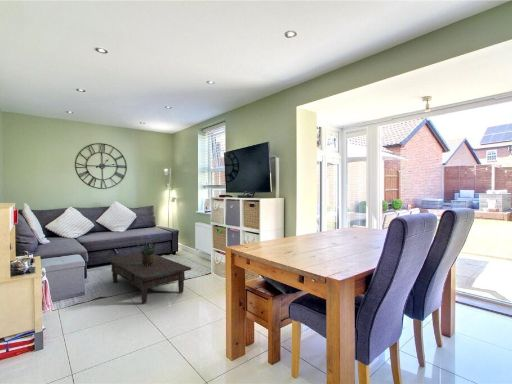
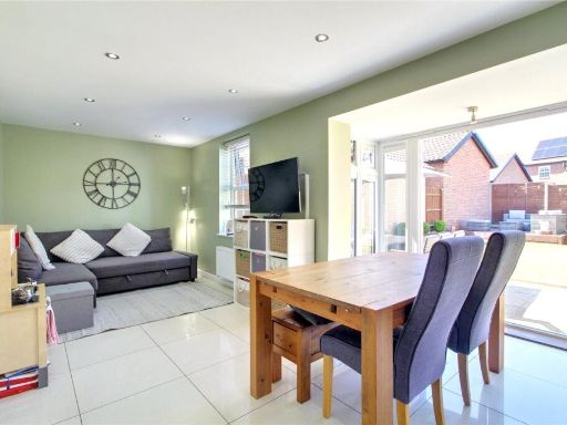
- coffee table [106,252,192,305]
- potted plant [136,234,160,266]
